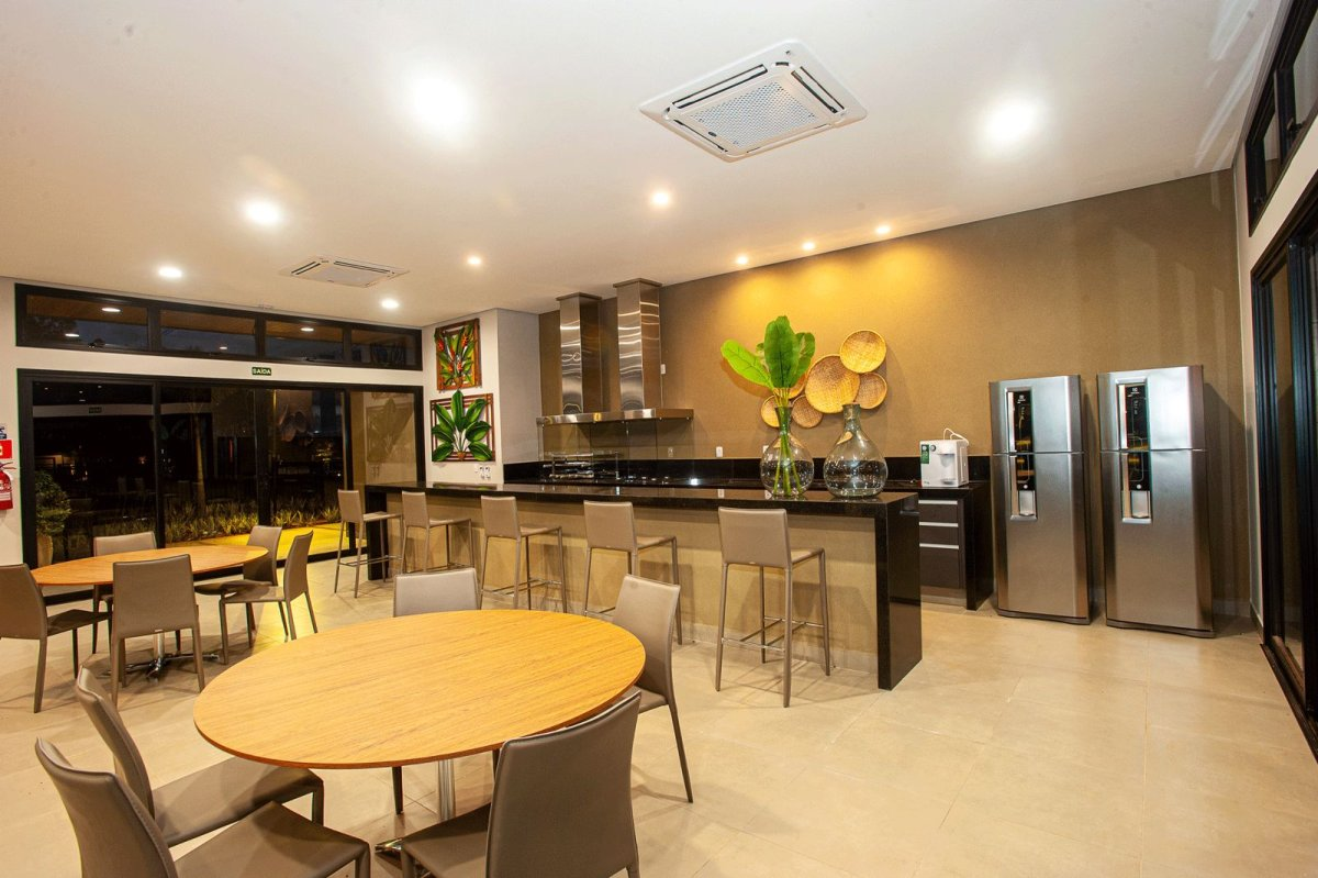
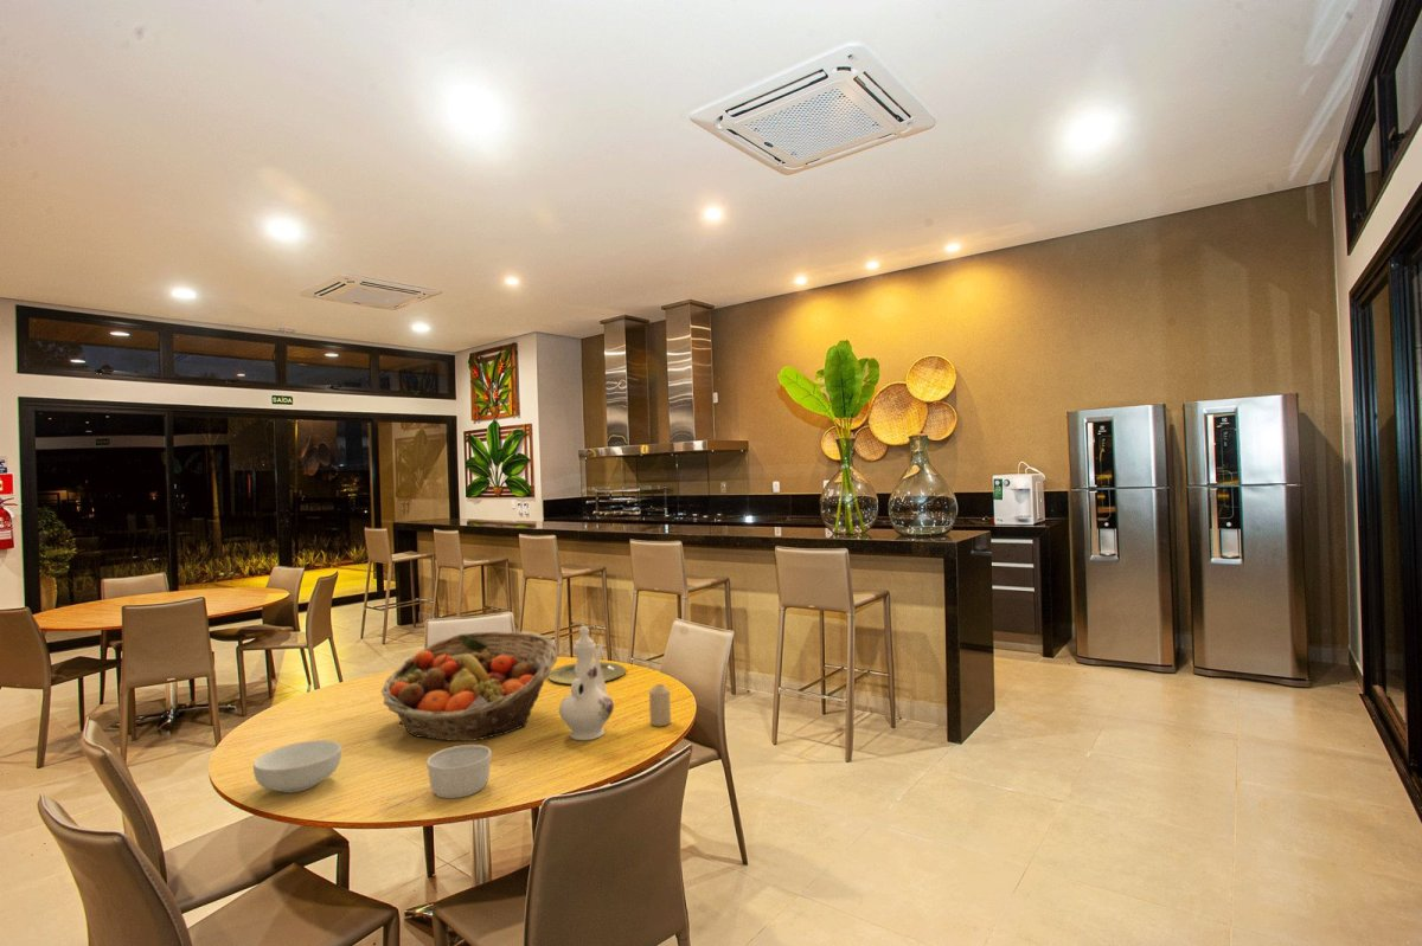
+ ramekin [425,744,493,799]
+ fruit basket [380,630,559,742]
+ chinaware [558,625,615,741]
+ plate [547,661,627,686]
+ cereal bowl [252,739,342,794]
+ candle [648,683,672,727]
